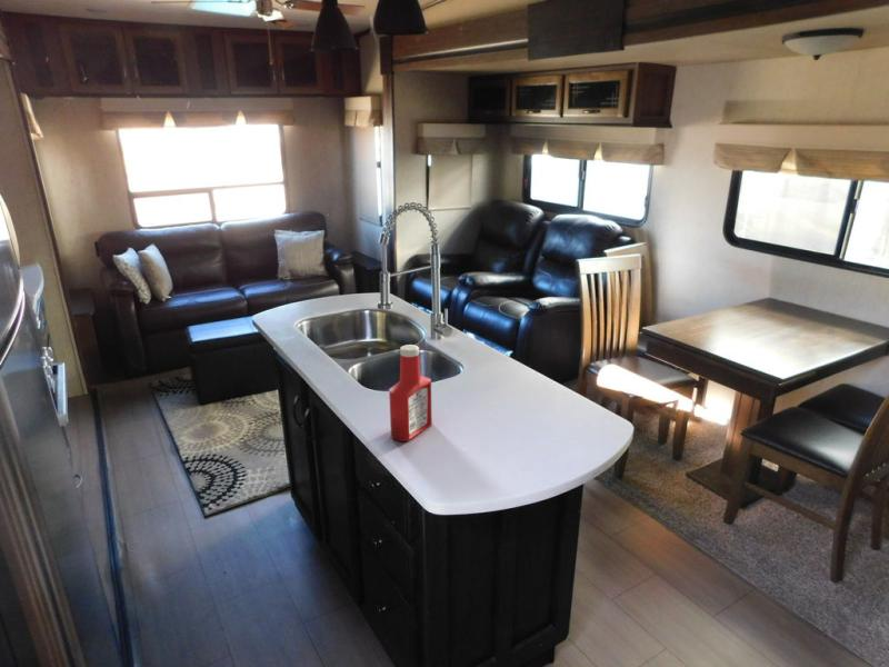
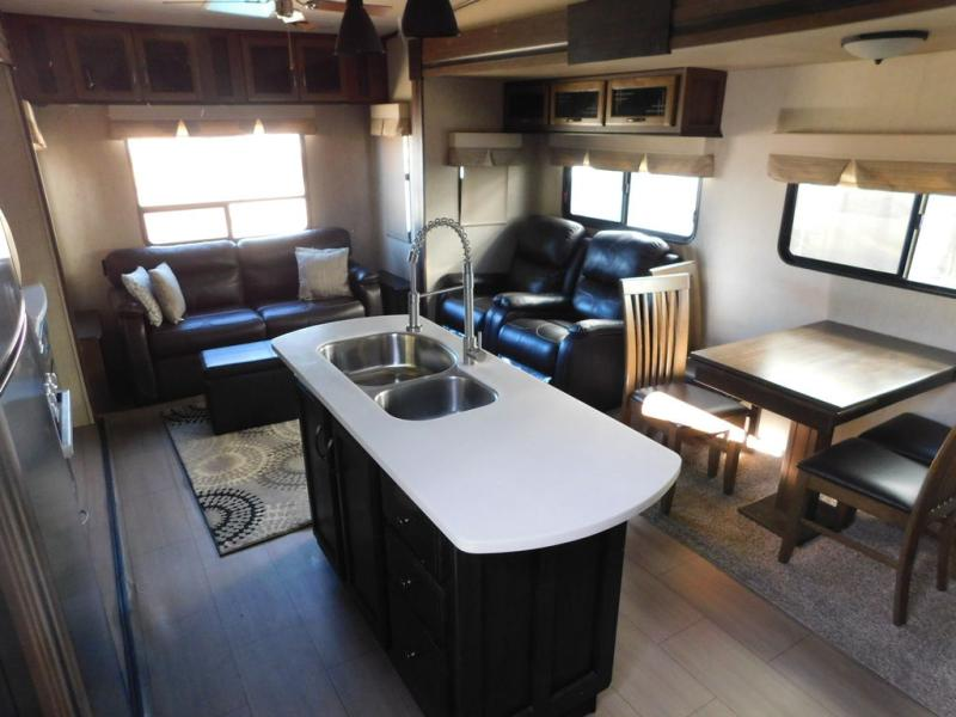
- soap bottle [388,344,433,442]
